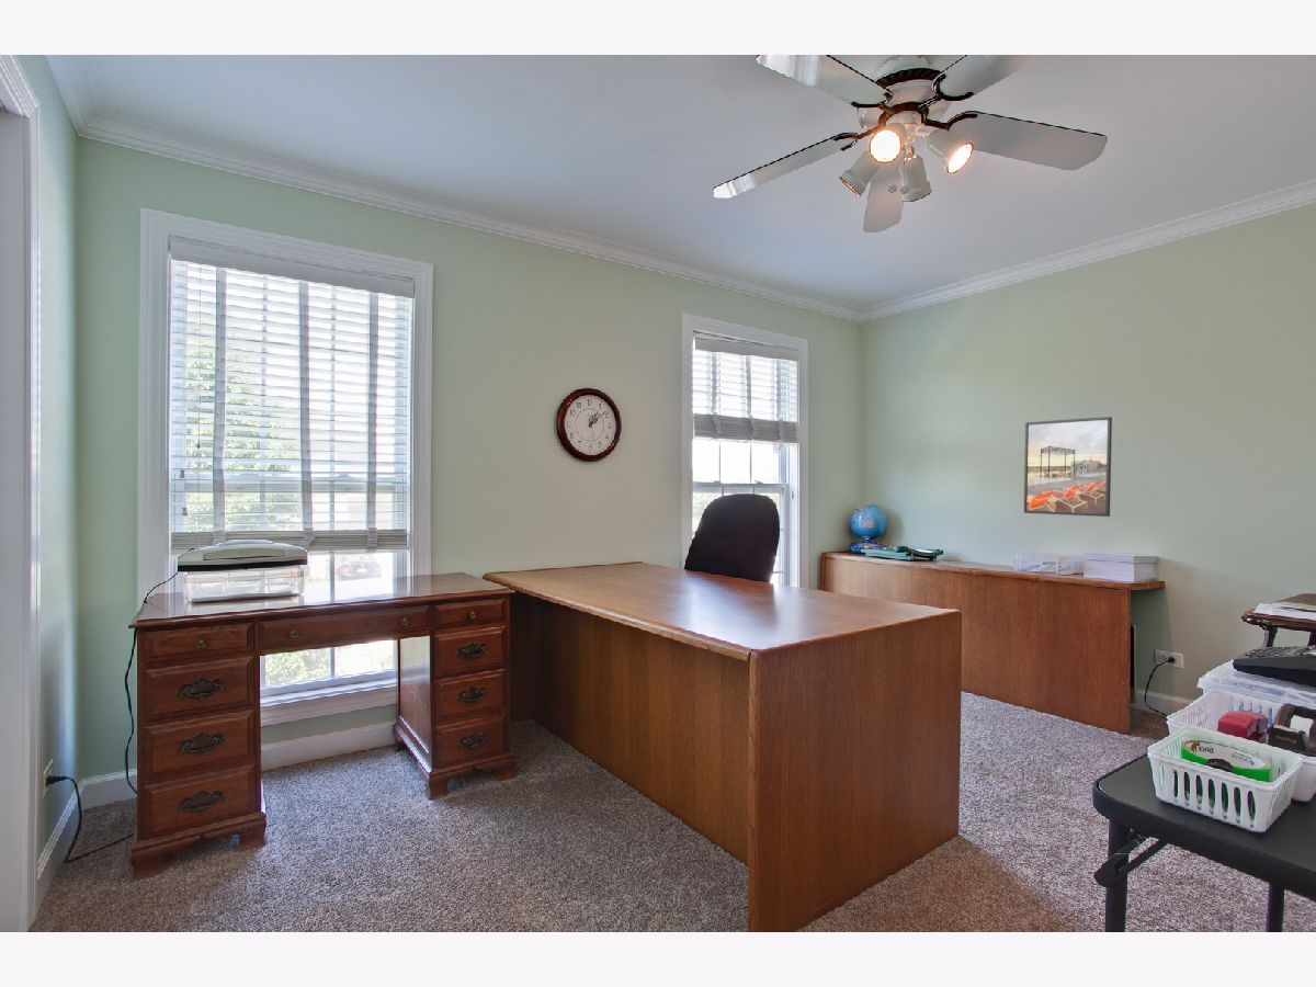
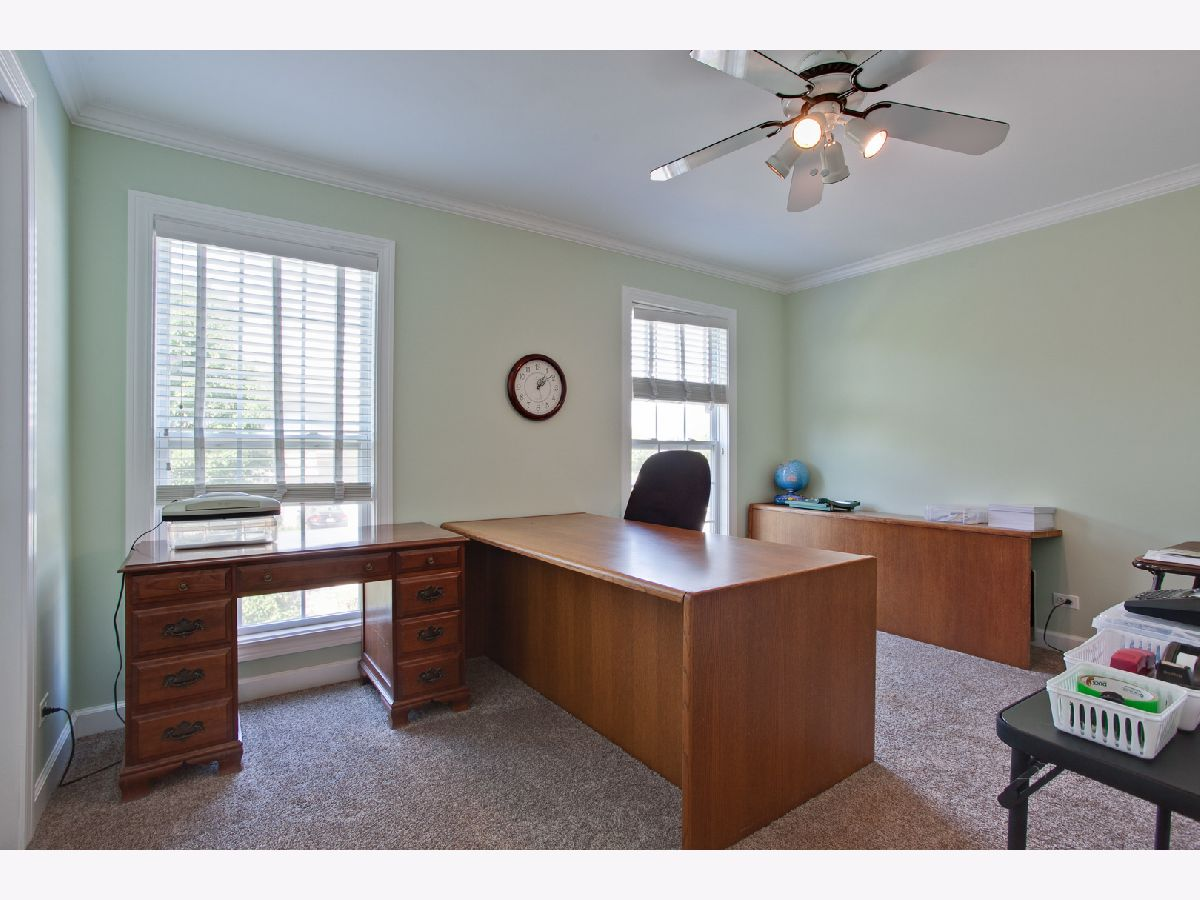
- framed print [1023,416,1113,518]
